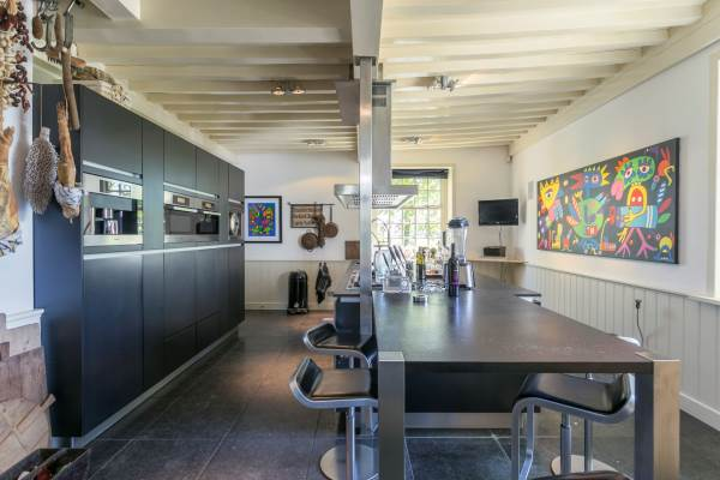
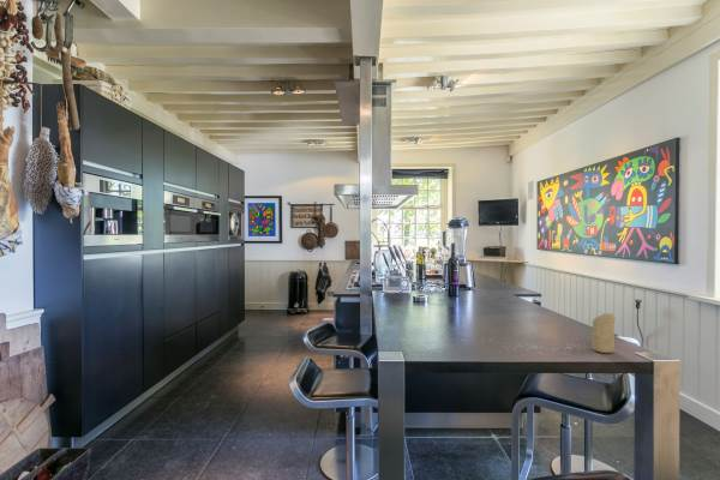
+ candle [590,312,617,354]
